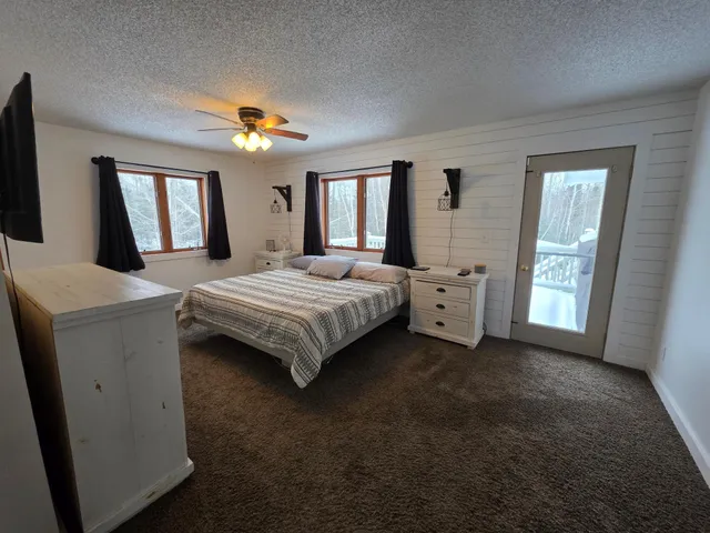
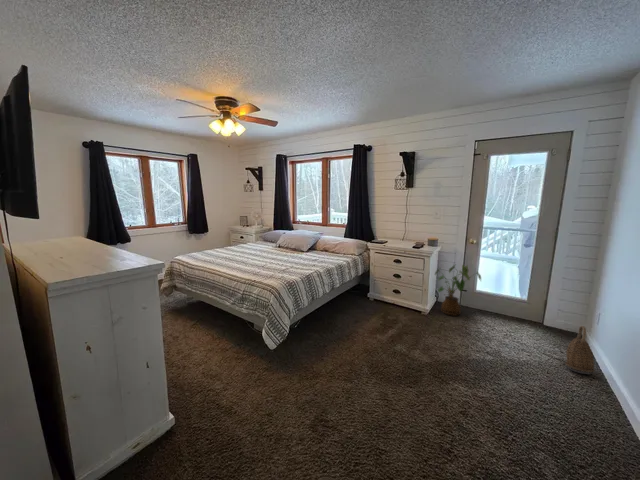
+ basket [564,325,595,375]
+ house plant [434,264,482,317]
